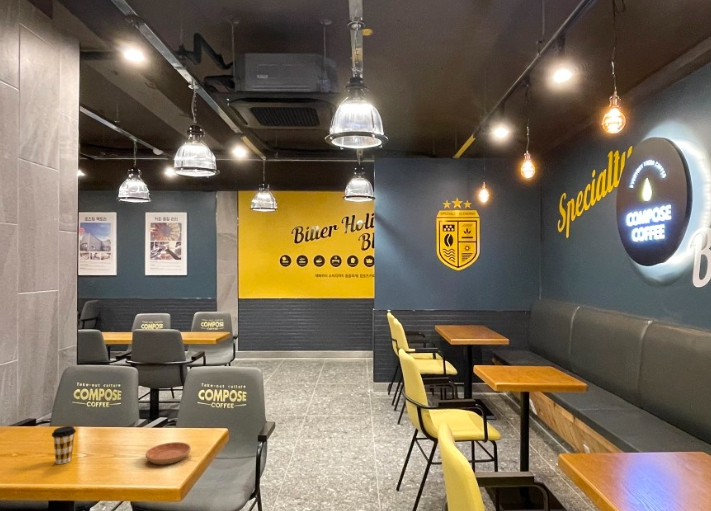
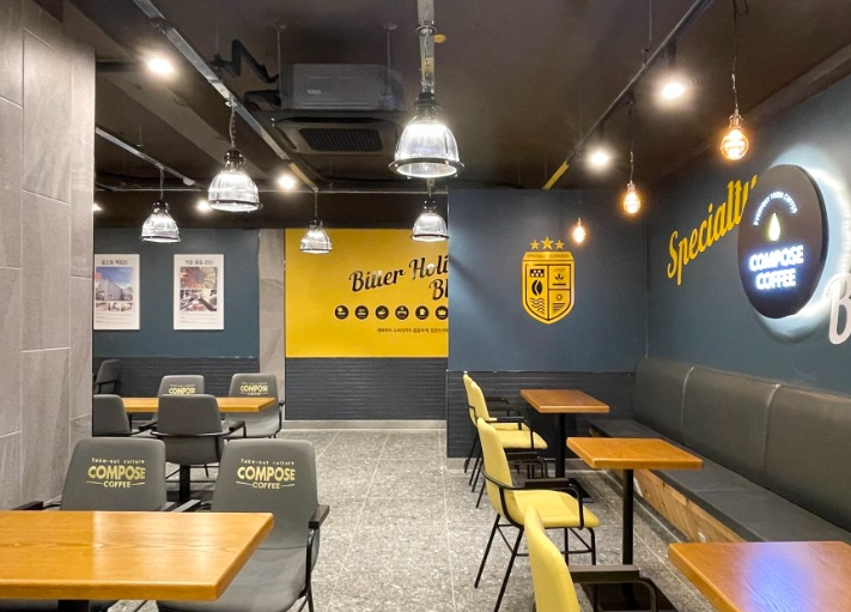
- saucer [145,441,192,466]
- coffee cup [51,425,77,465]
